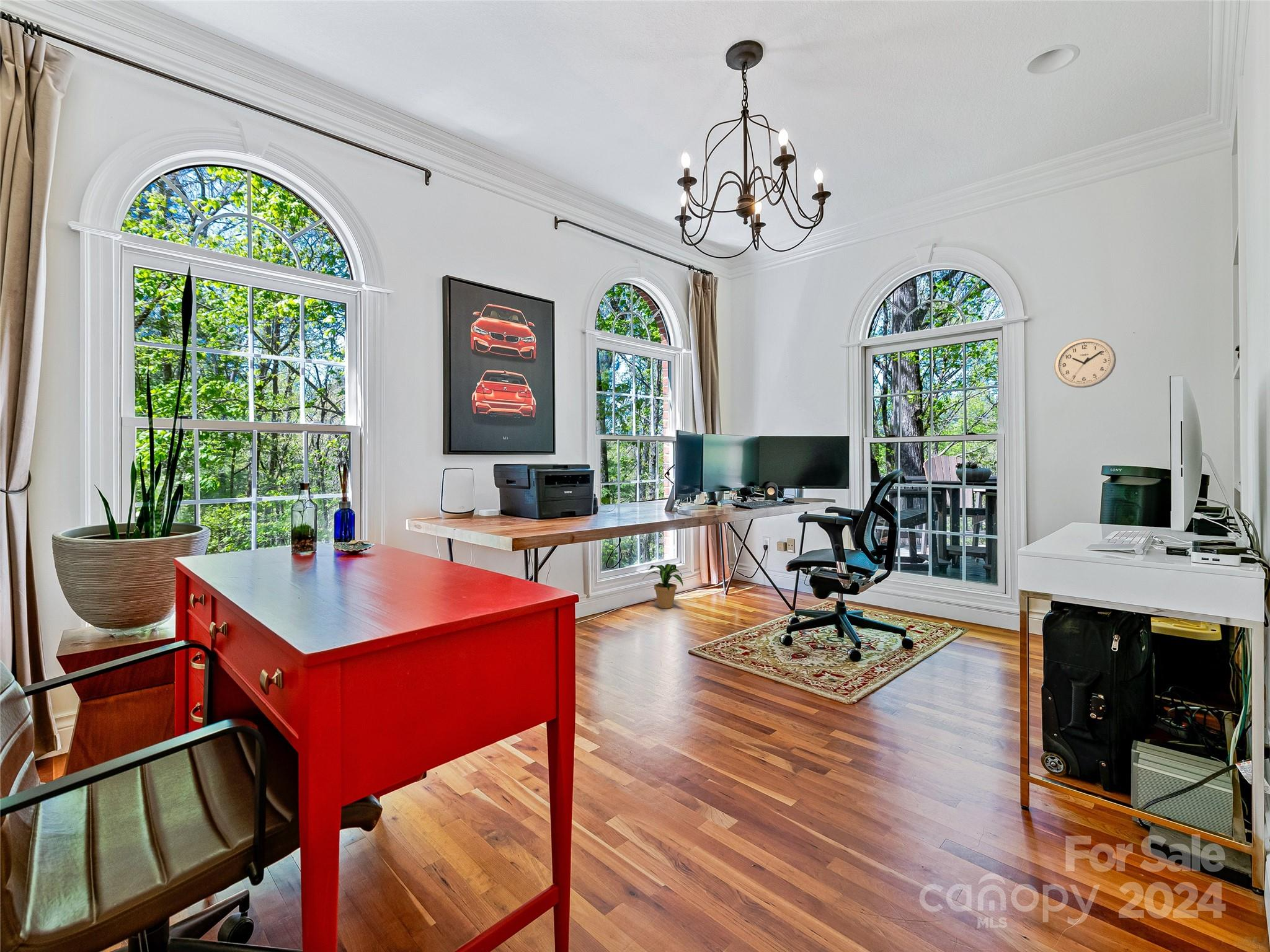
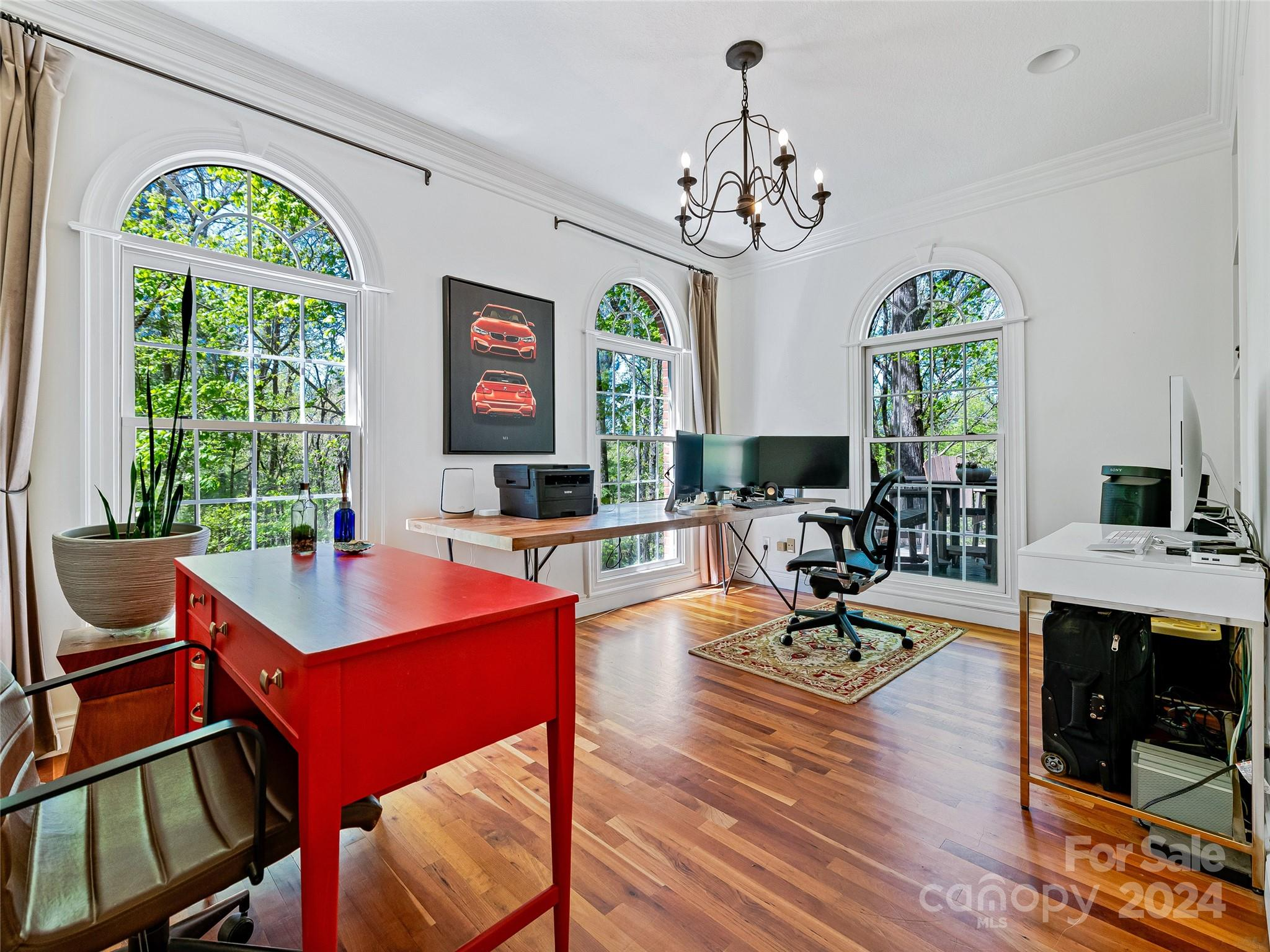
- potted plant [642,563,683,609]
- wall clock [1054,337,1117,389]
